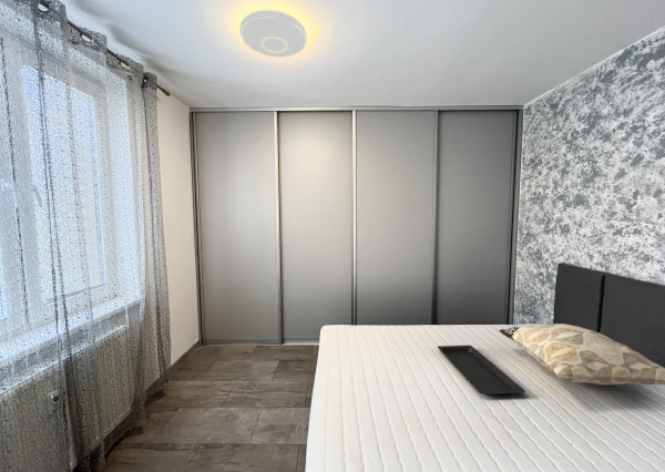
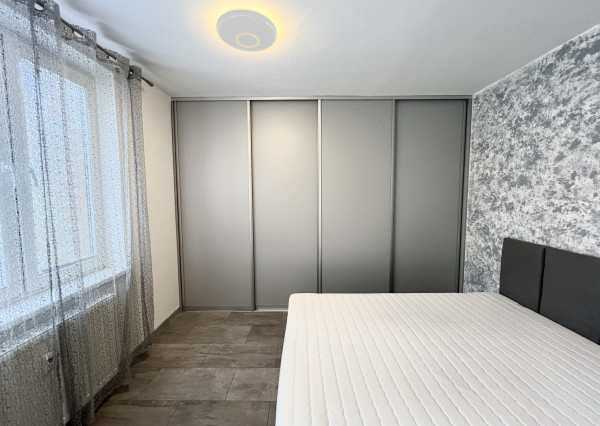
- serving tray [437,345,526,396]
- decorative pillow [498,322,665,386]
